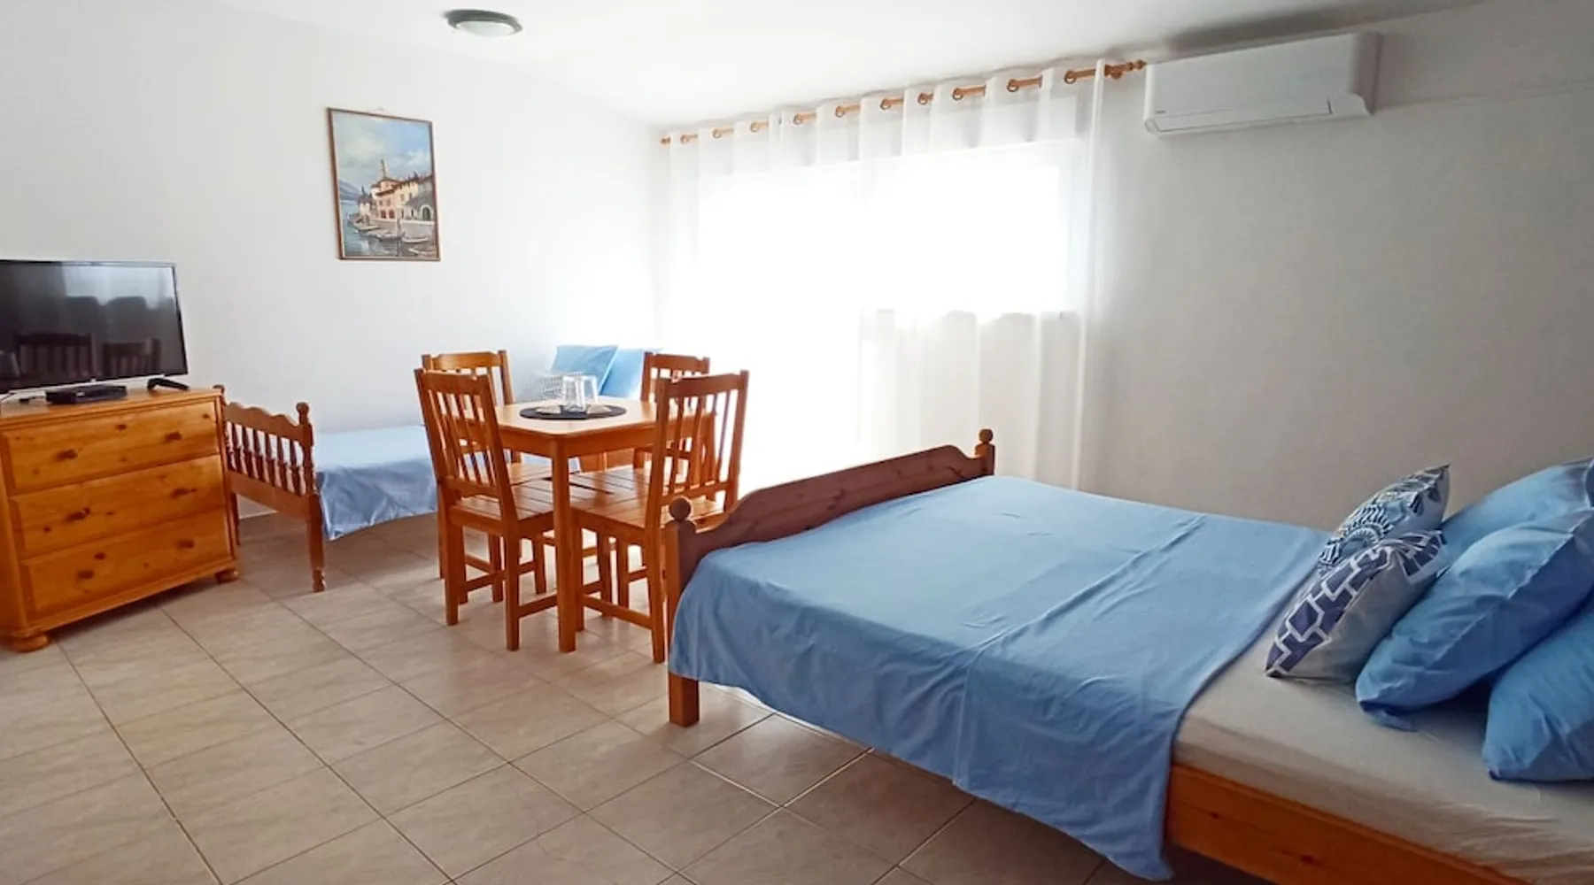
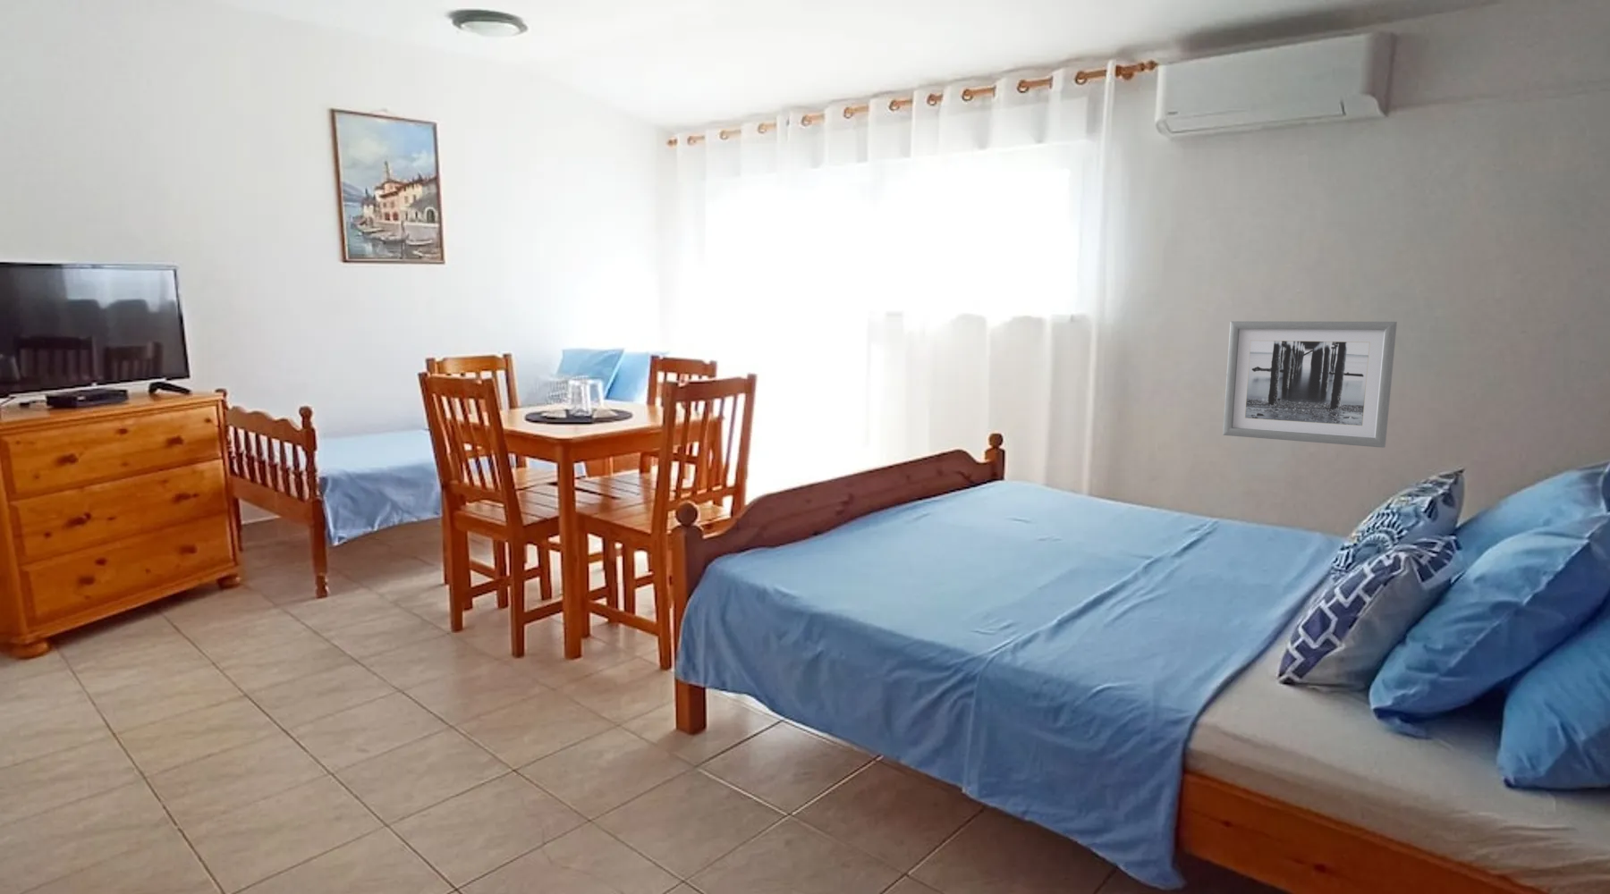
+ wall art [1221,320,1399,449]
